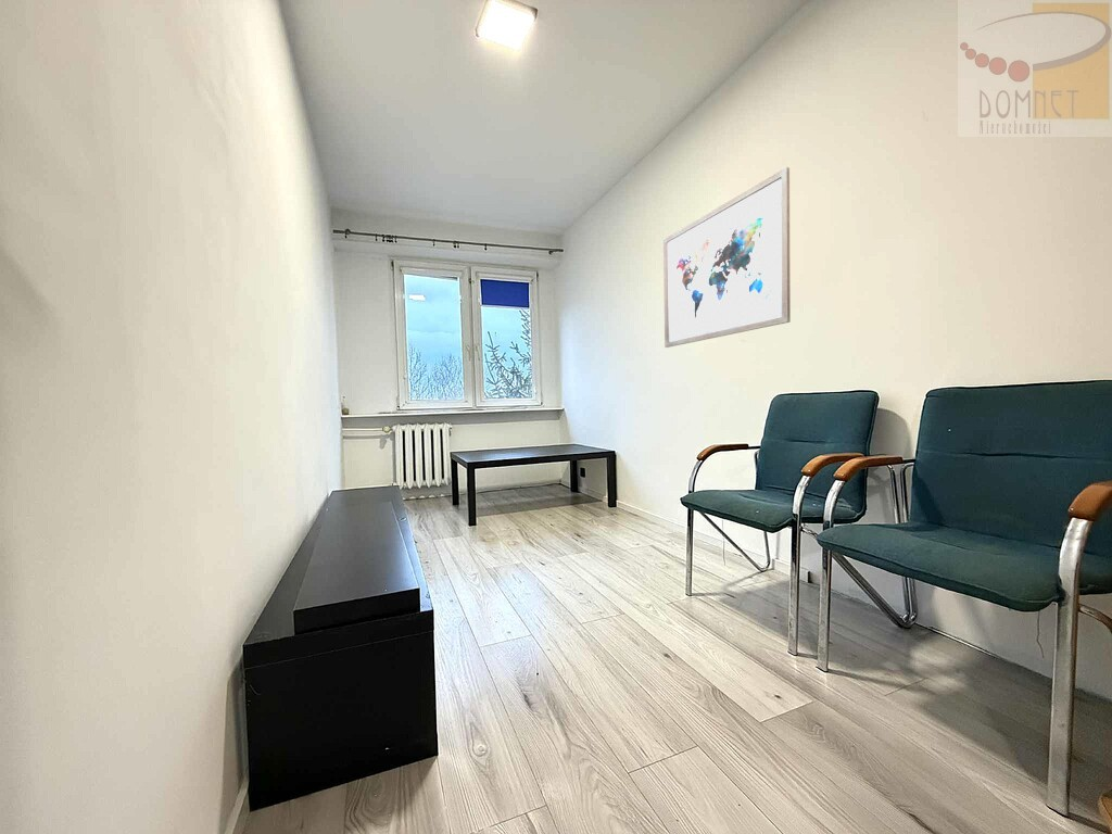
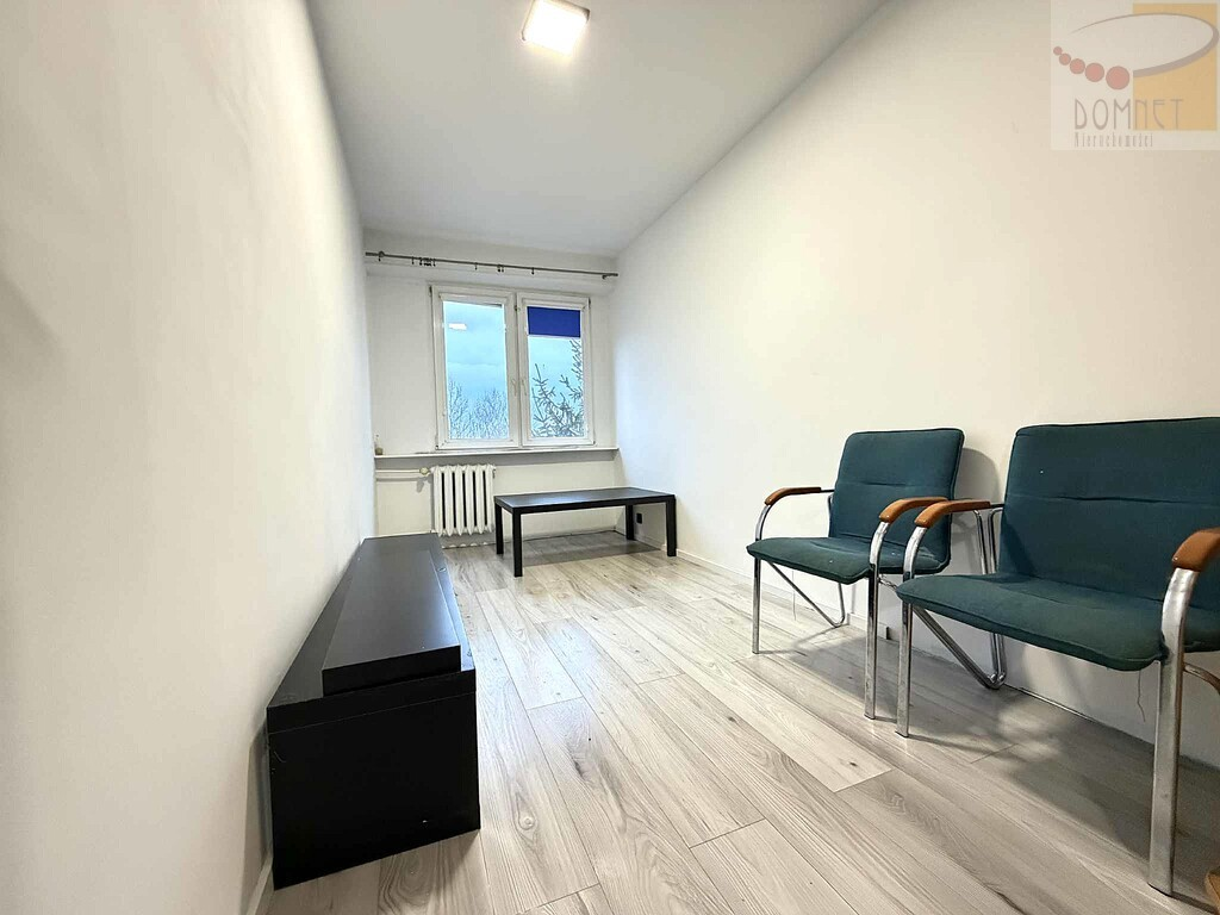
- wall art [662,166,792,349]
